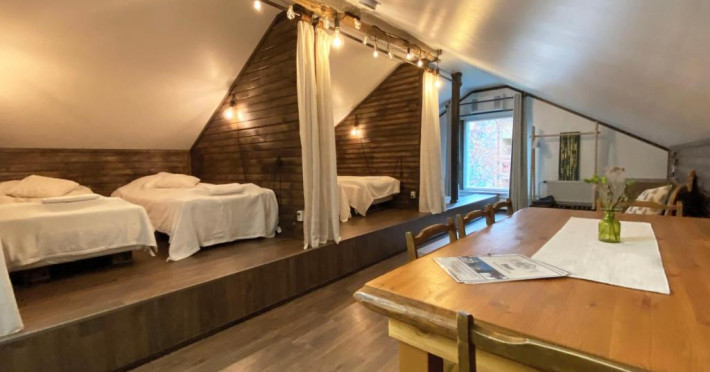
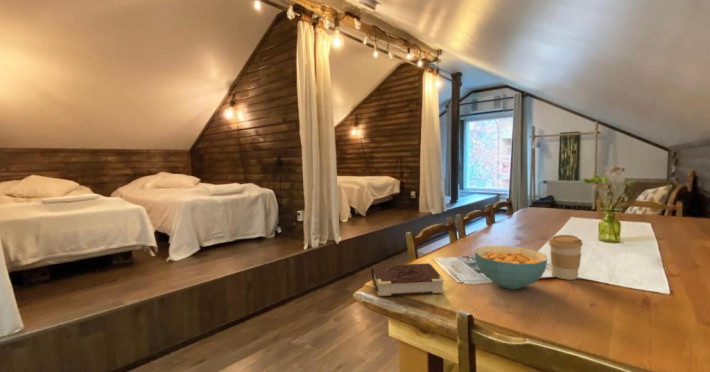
+ book [371,262,446,297]
+ coffee cup [547,234,584,281]
+ cereal bowl [474,245,548,290]
